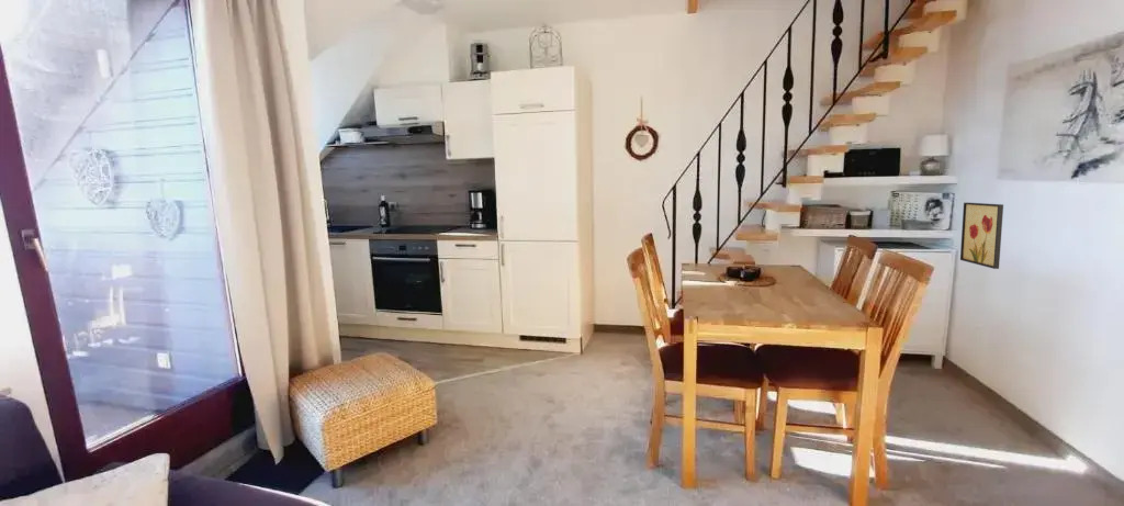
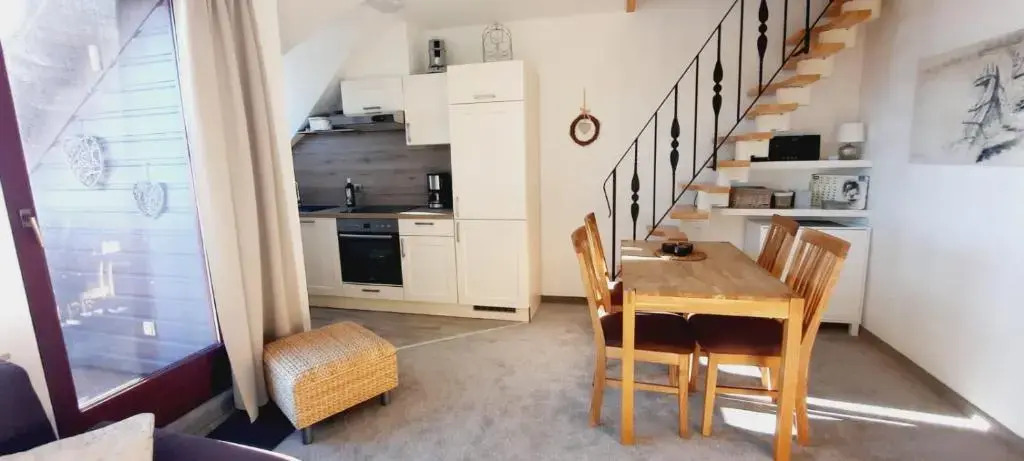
- wall art [959,202,1004,270]
